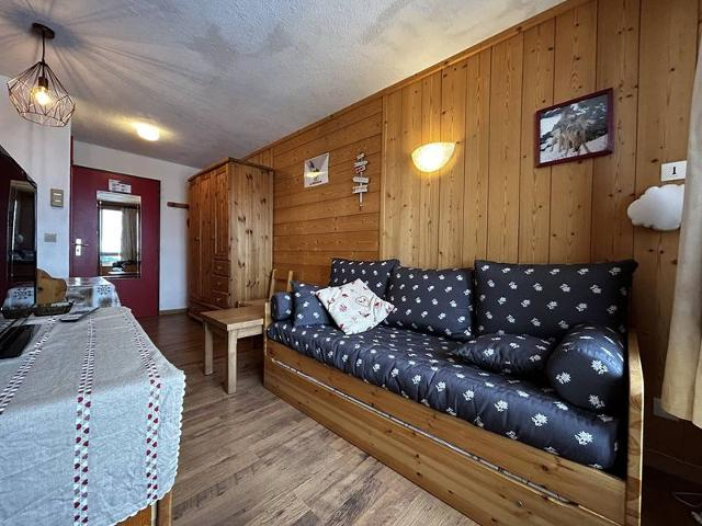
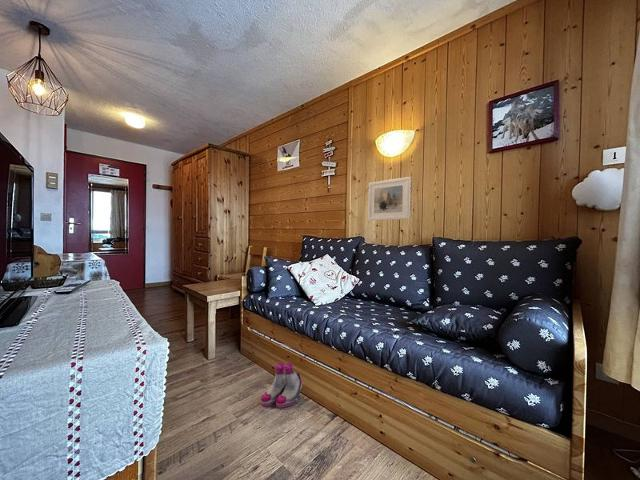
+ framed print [367,176,412,221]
+ boots [260,362,303,409]
